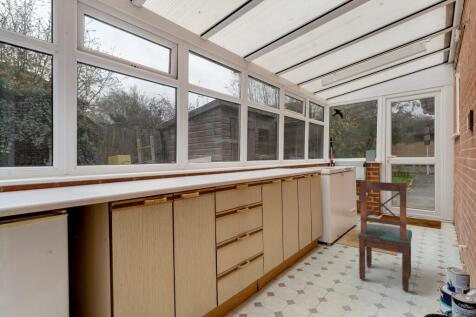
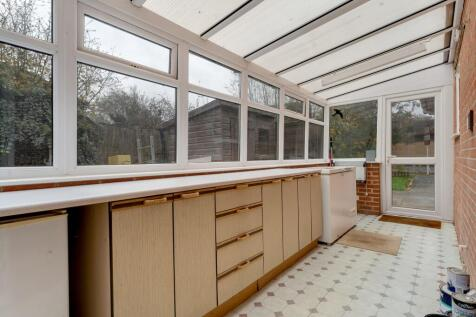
- dining chair [357,179,413,293]
